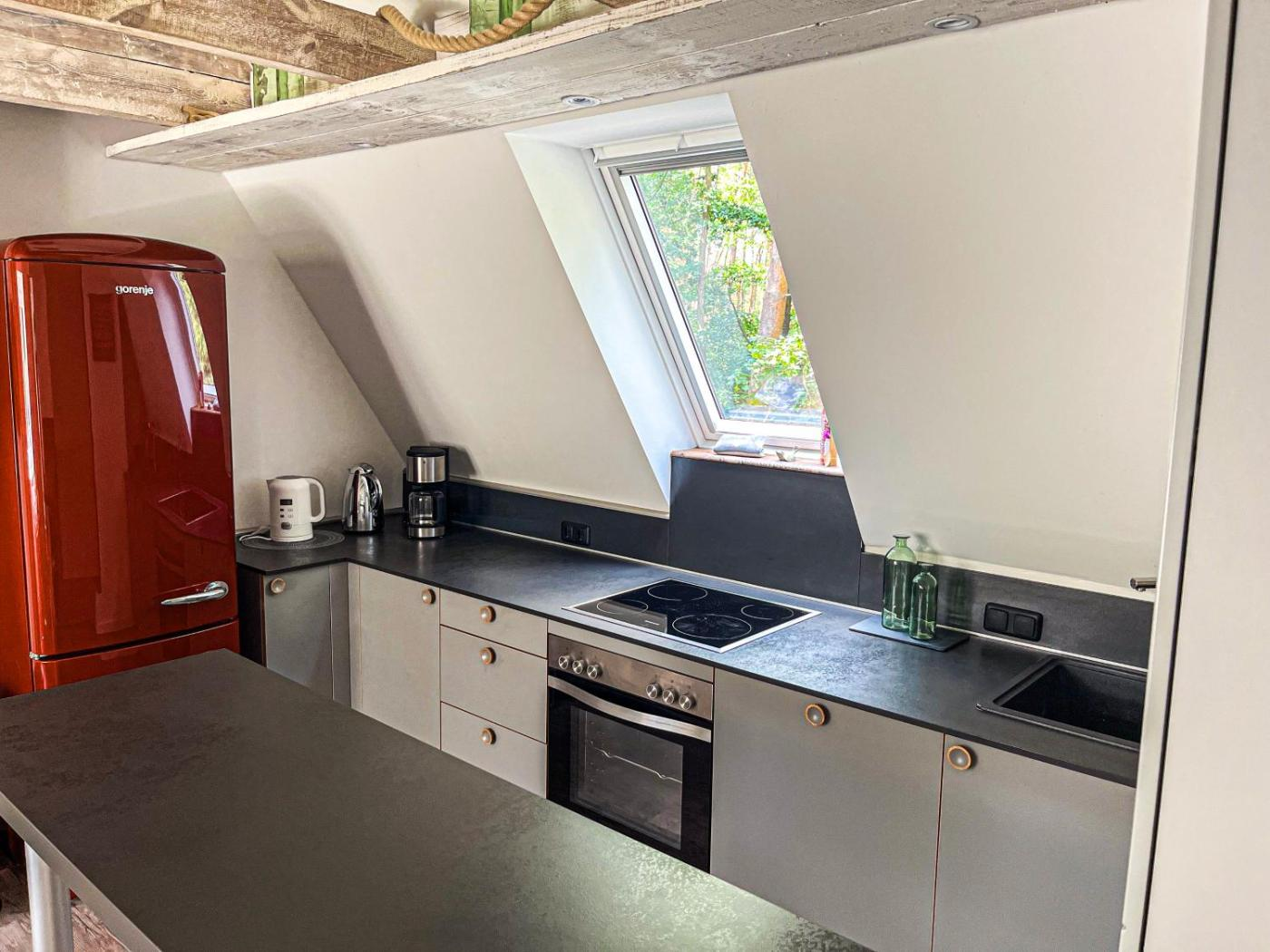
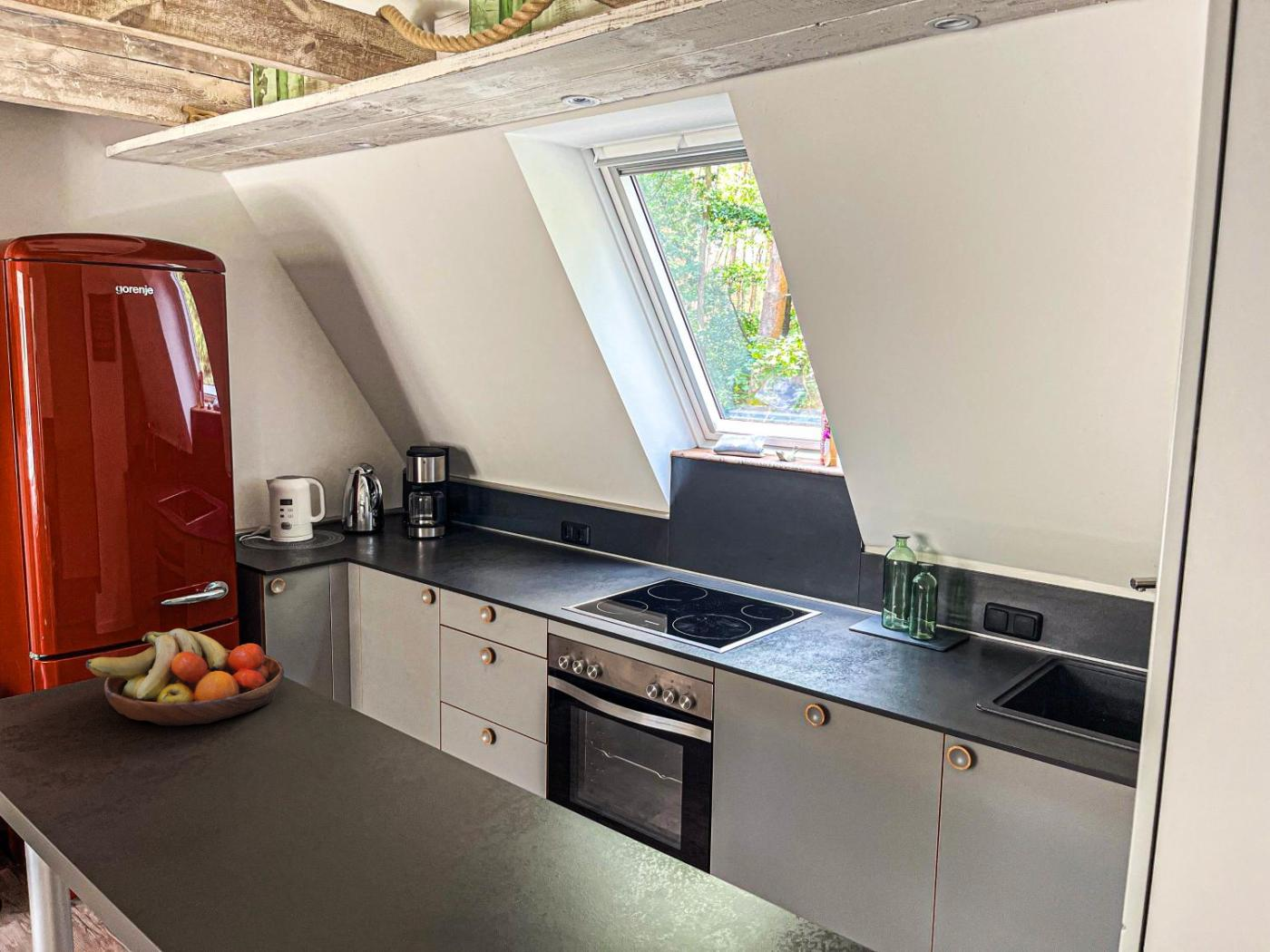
+ fruit bowl [85,627,285,726]
